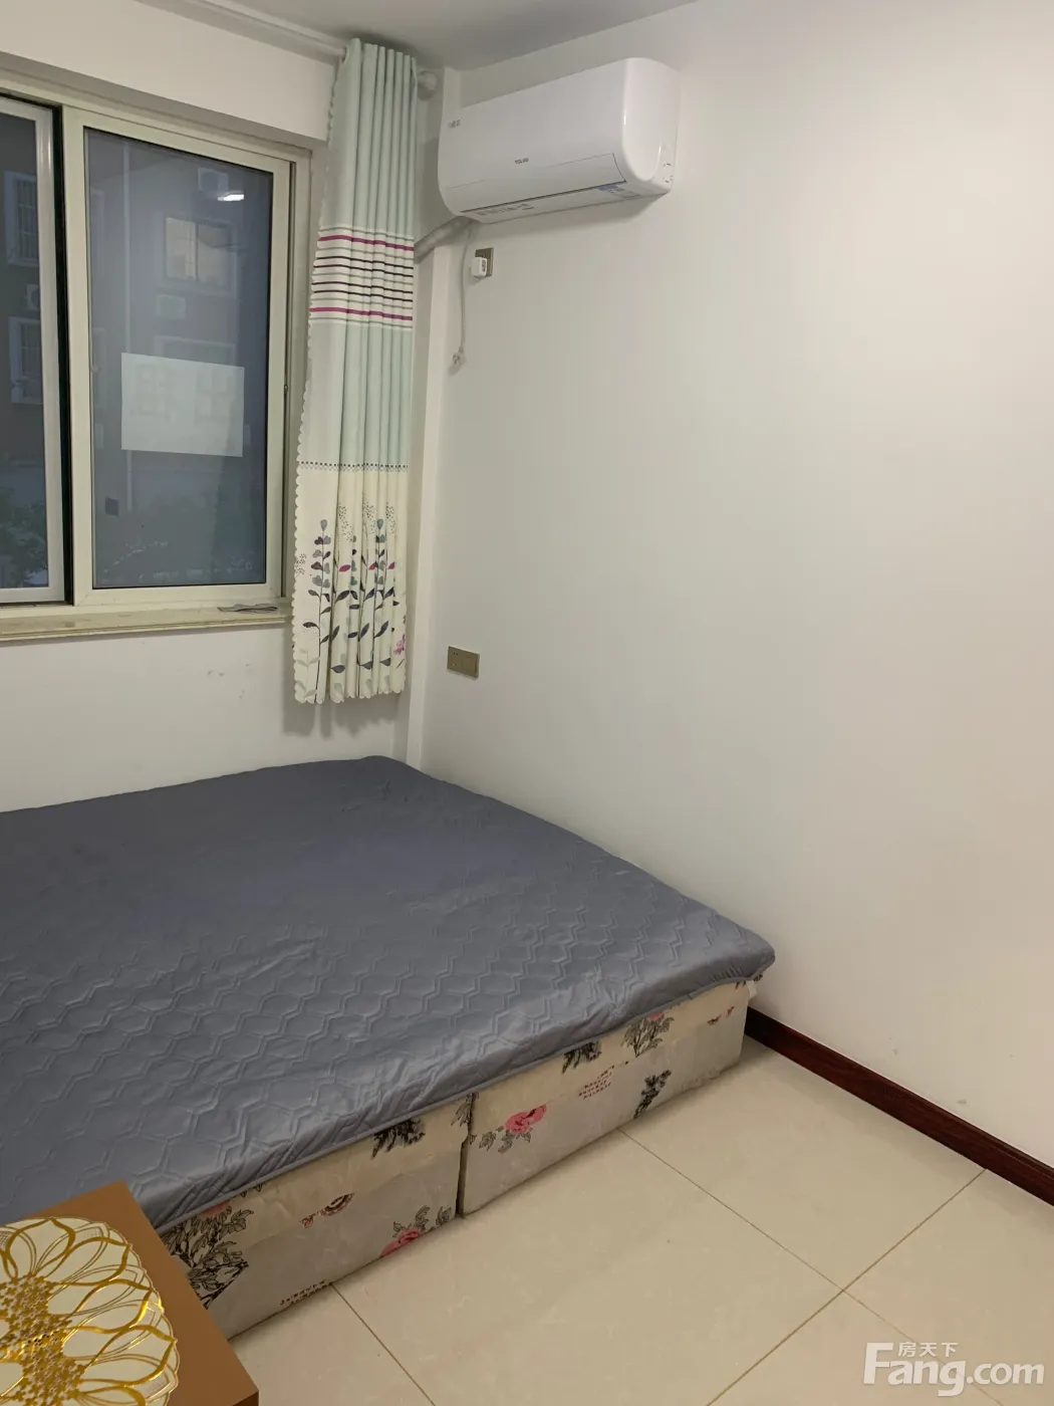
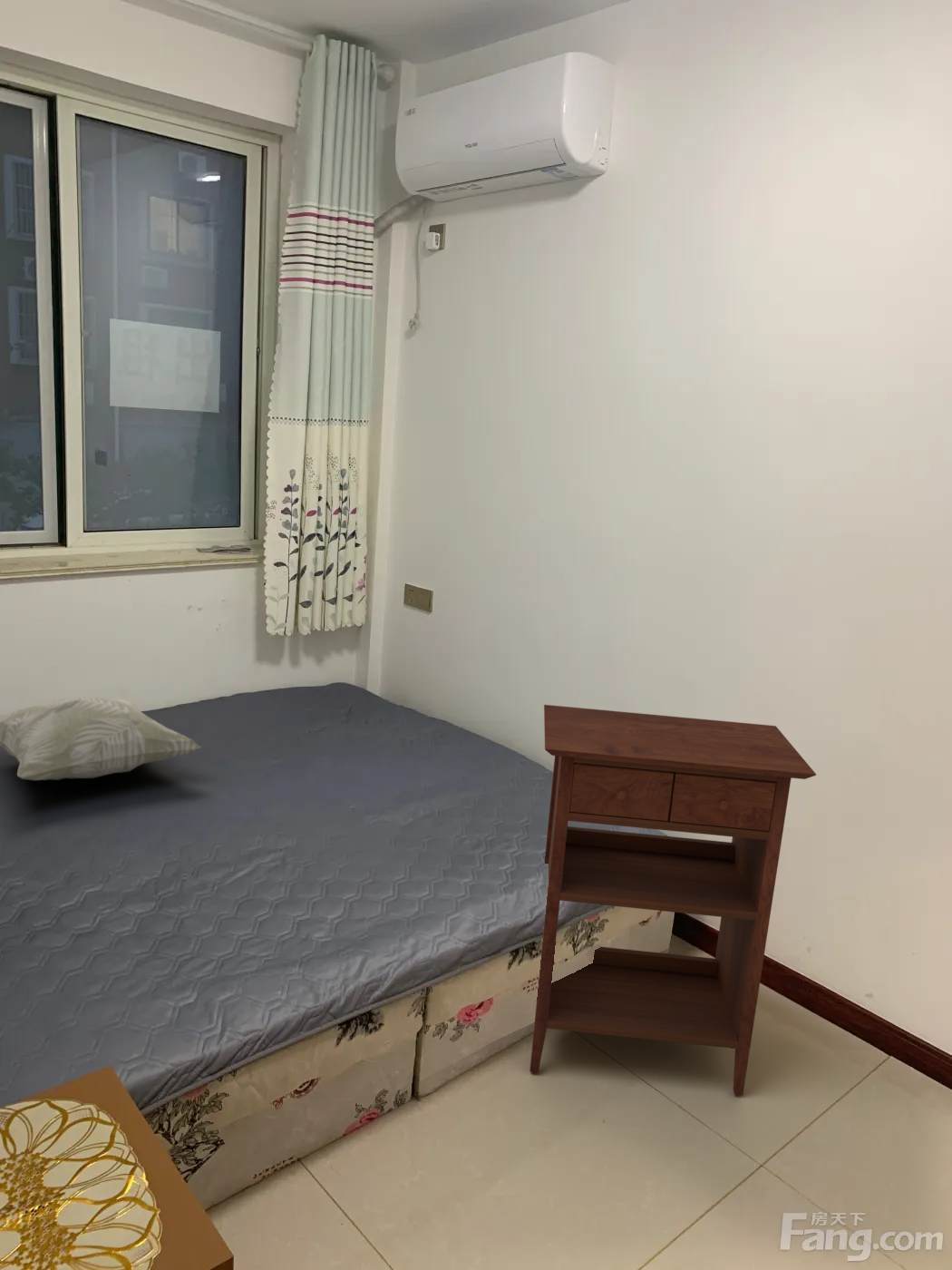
+ decorative pillow [0,696,201,781]
+ nightstand [529,704,817,1096]
